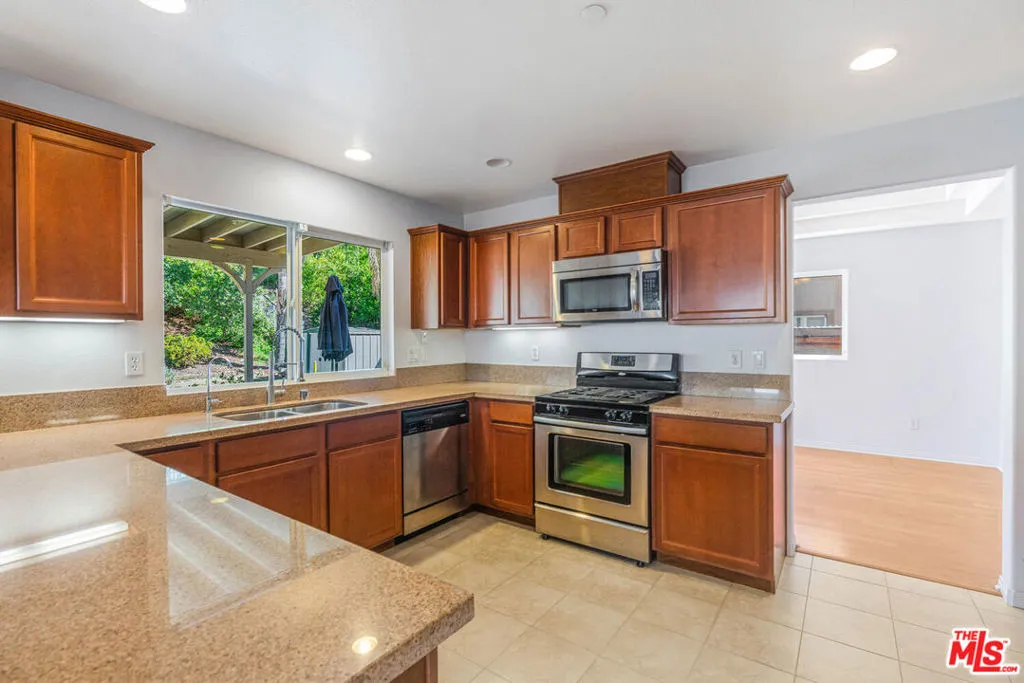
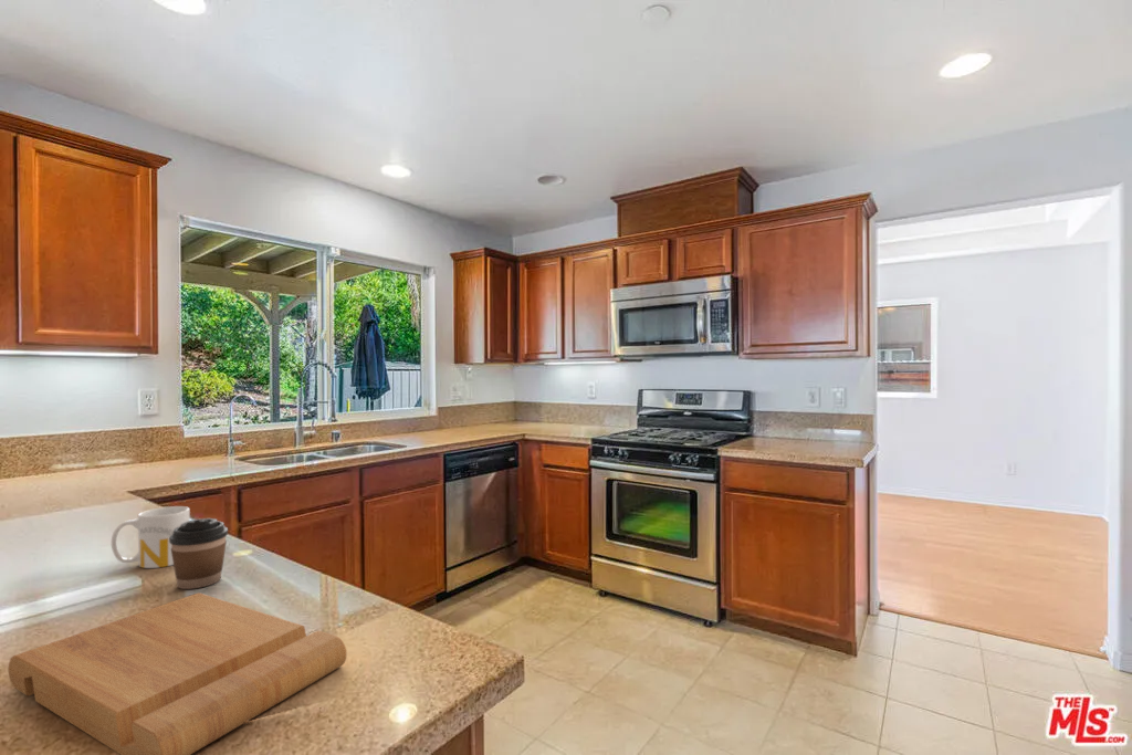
+ coffee cup [169,517,229,590]
+ cutting board [8,591,348,755]
+ mug [111,505,191,569]
